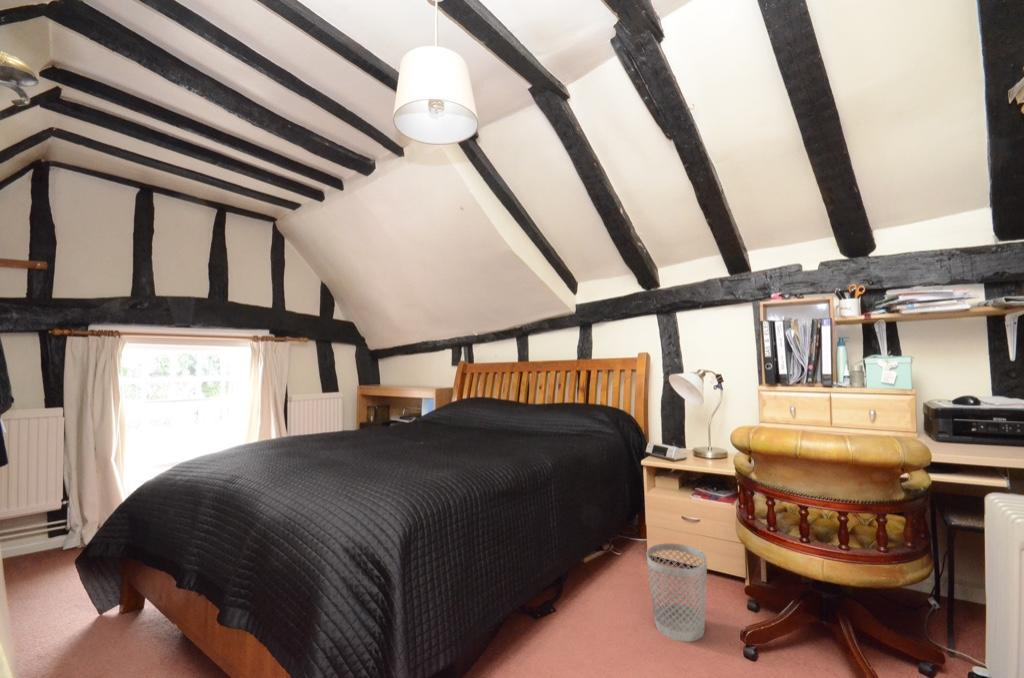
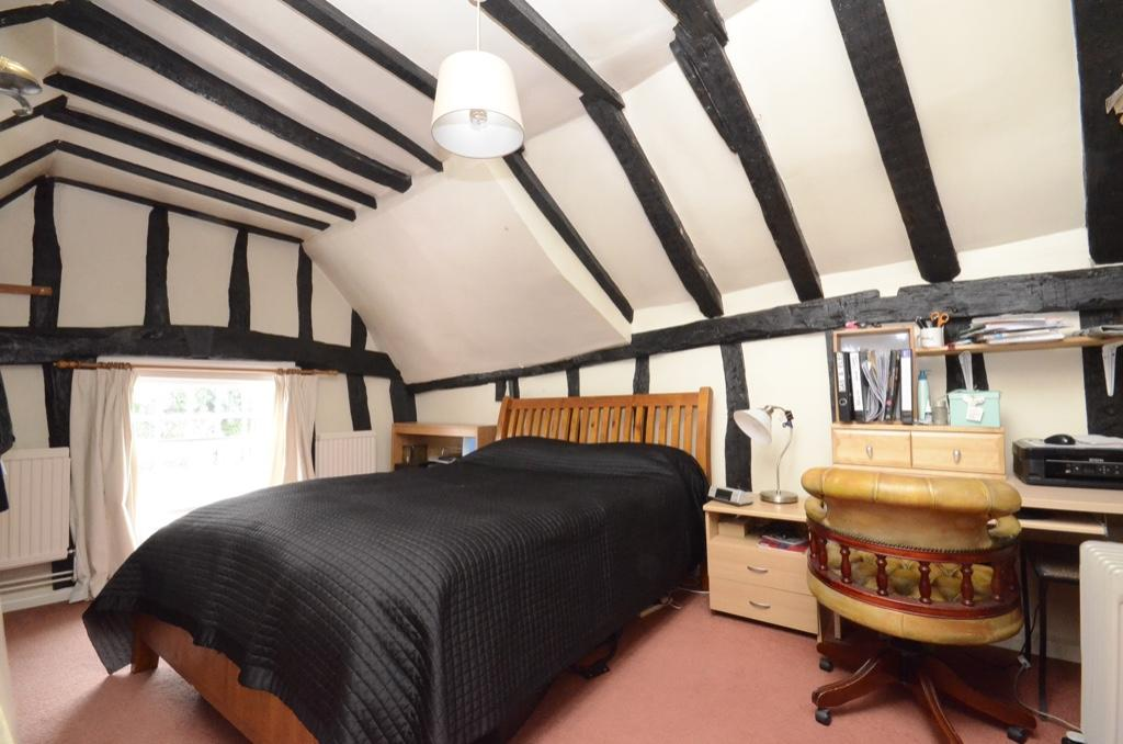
- wastebasket [645,542,708,643]
